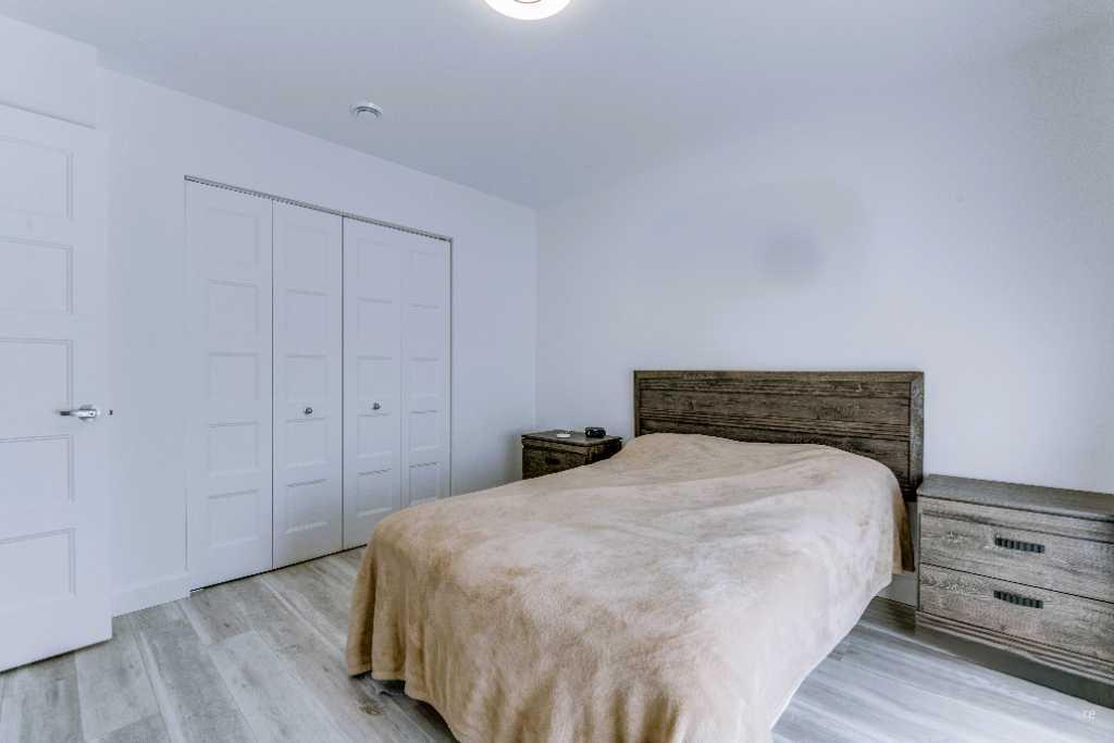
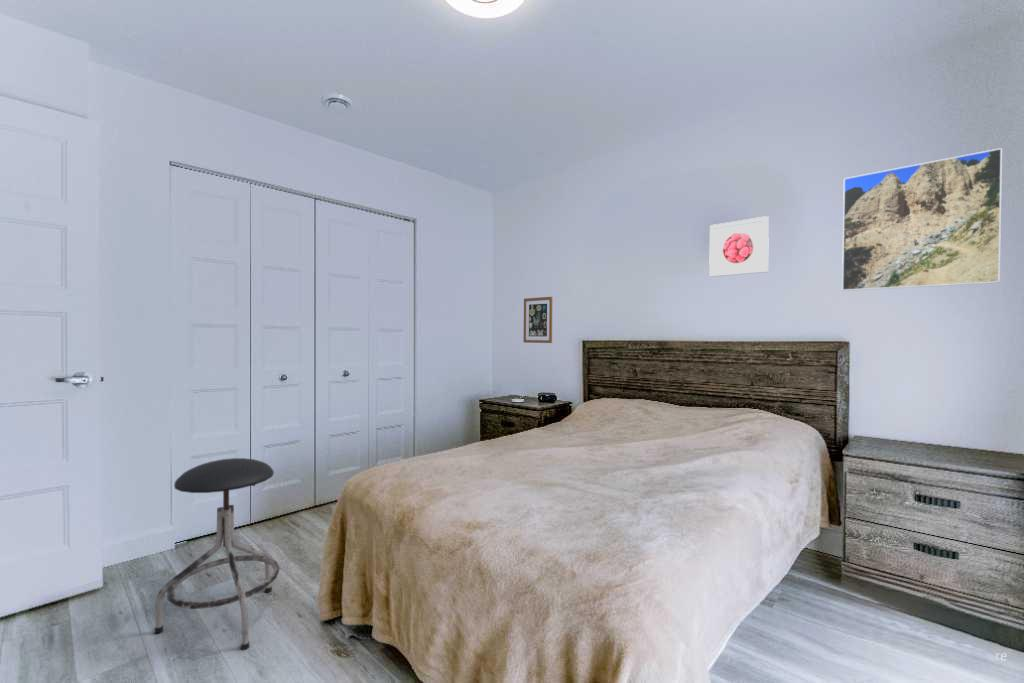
+ wall art [523,296,553,344]
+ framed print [841,147,1003,292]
+ stool [154,457,281,651]
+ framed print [708,215,770,278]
